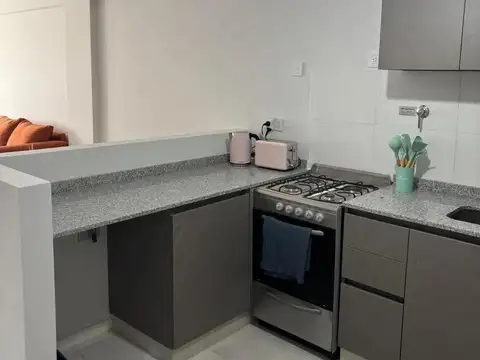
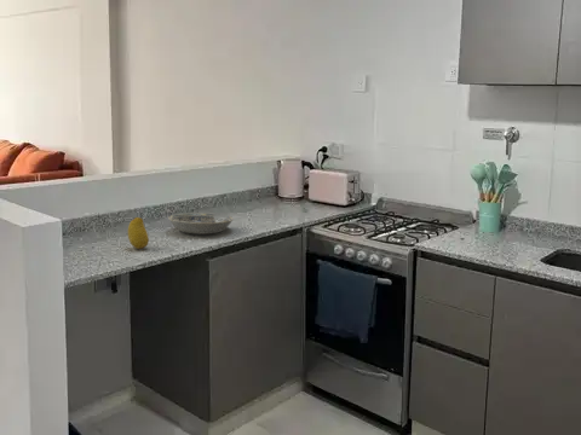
+ fruit [127,216,150,250]
+ bowl [167,213,235,236]
